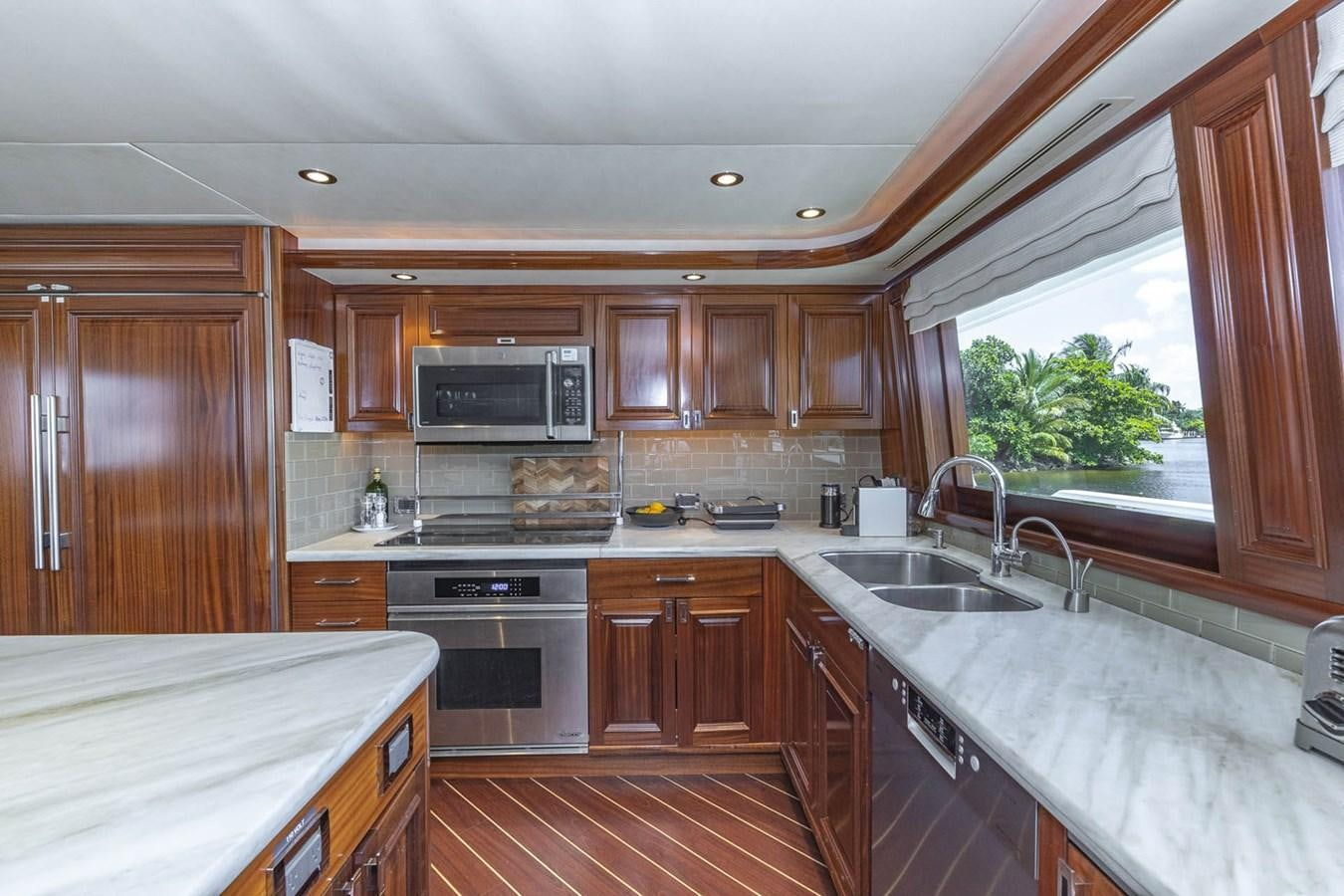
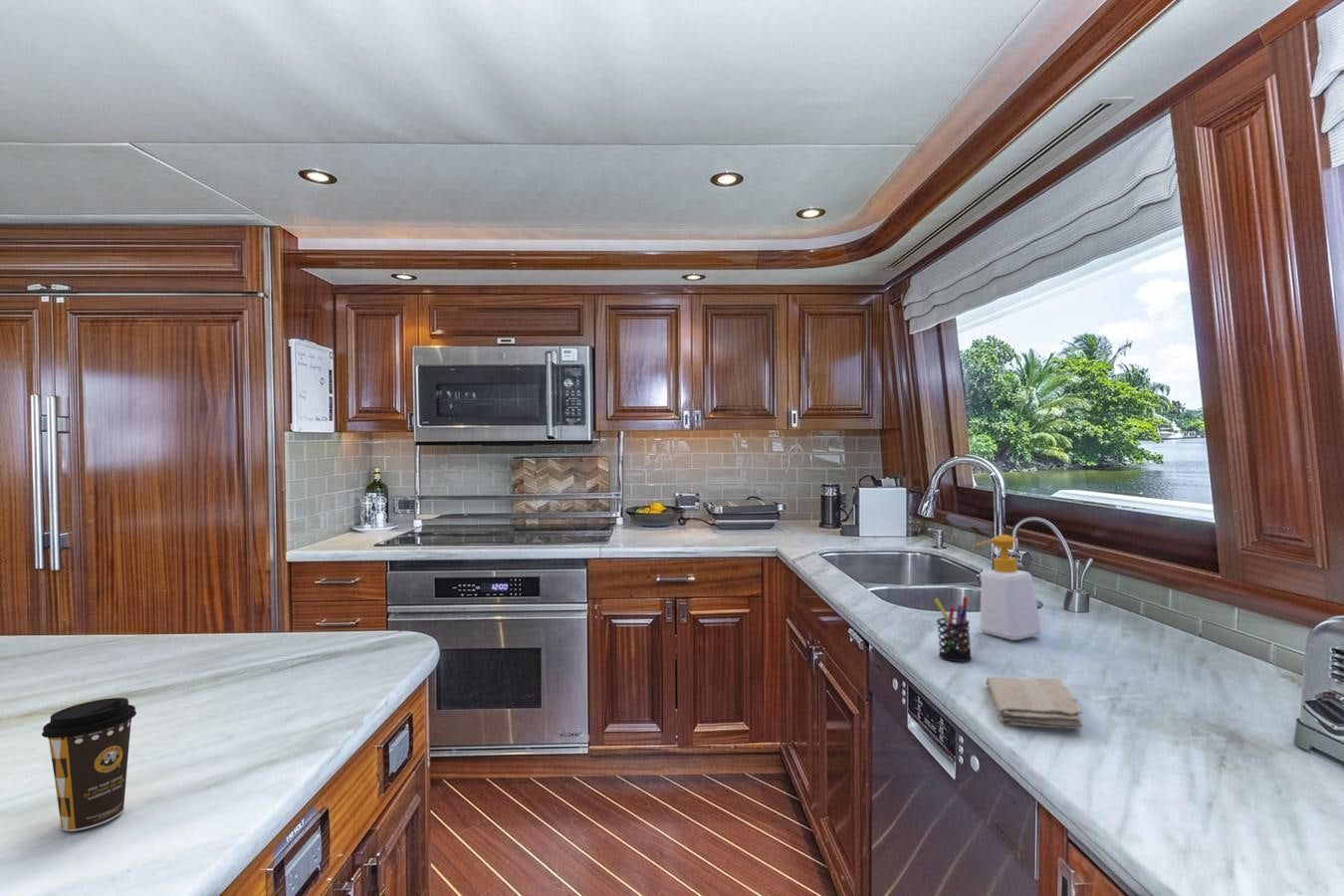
+ pen holder [933,595,973,662]
+ coffee cup [41,697,137,832]
+ washcloth [985,676,1084,730]
+ soap bottle [974,534,1042,641]
